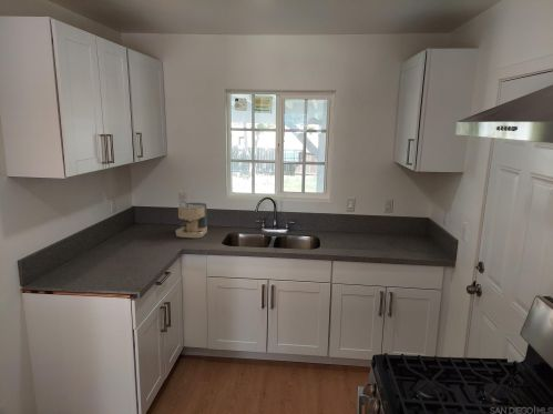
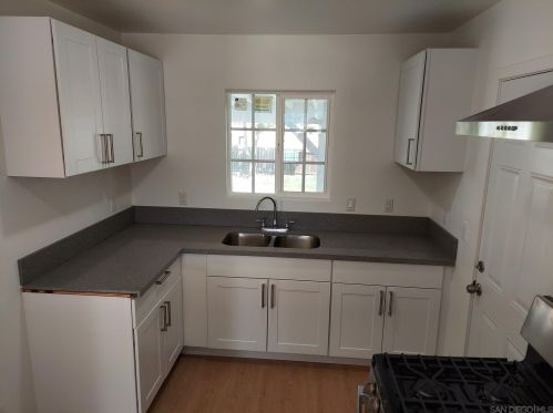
- coffee maker [174,202,208,239]
